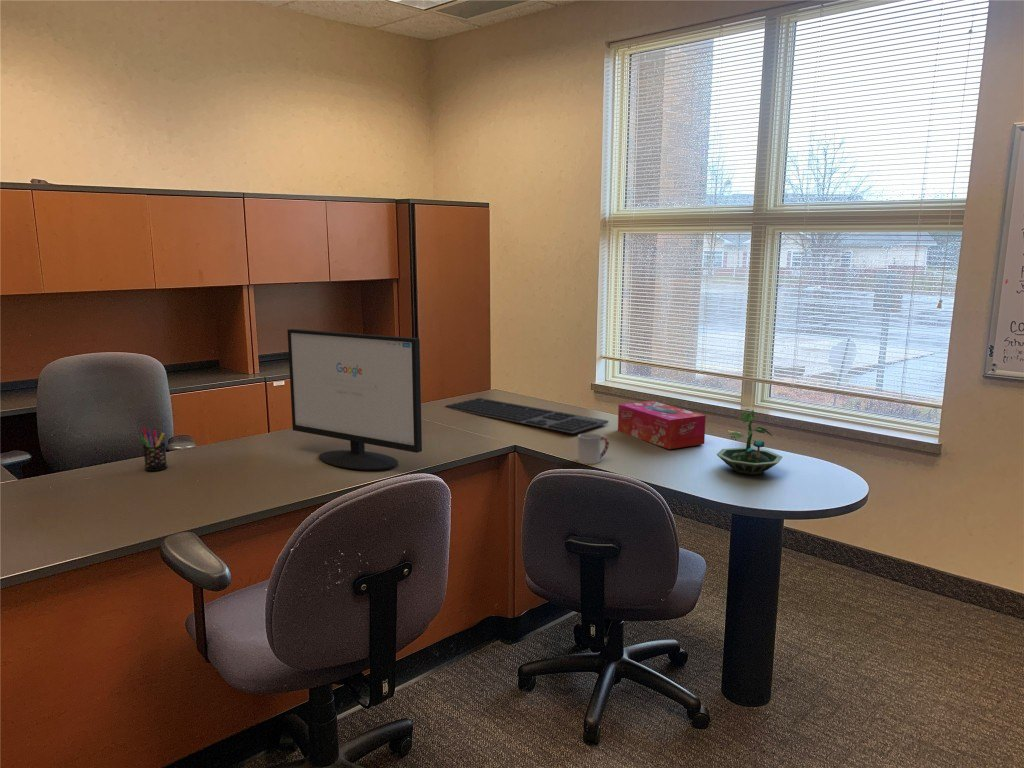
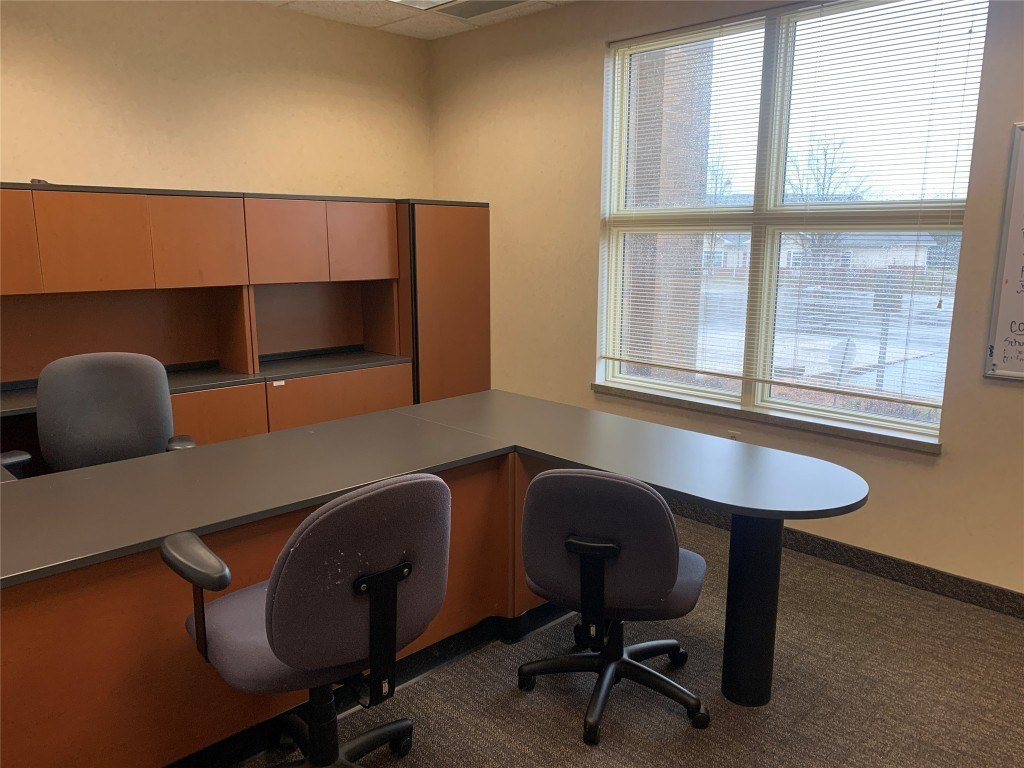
- terrarium [715,408,784,476]
- tissue box [617,400,707,450]
- keyboard [444,397,610,434]
- cup [577,432,610,465]
- computer monitor [286,328,423,471]
- pen holder [140,426,168,472]
